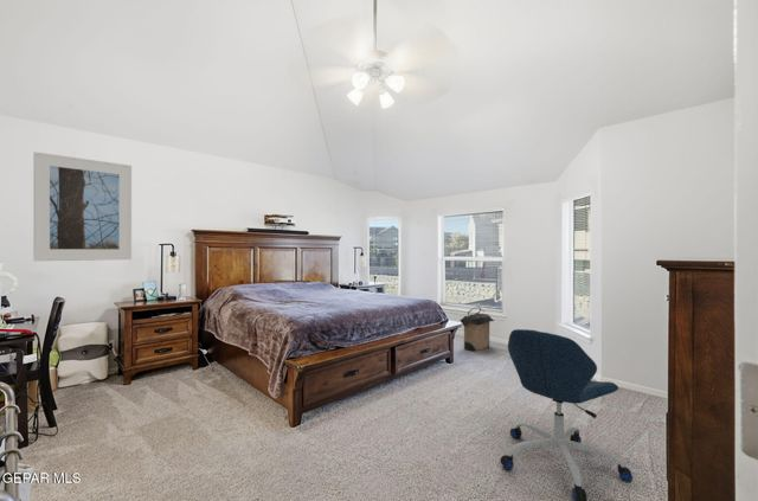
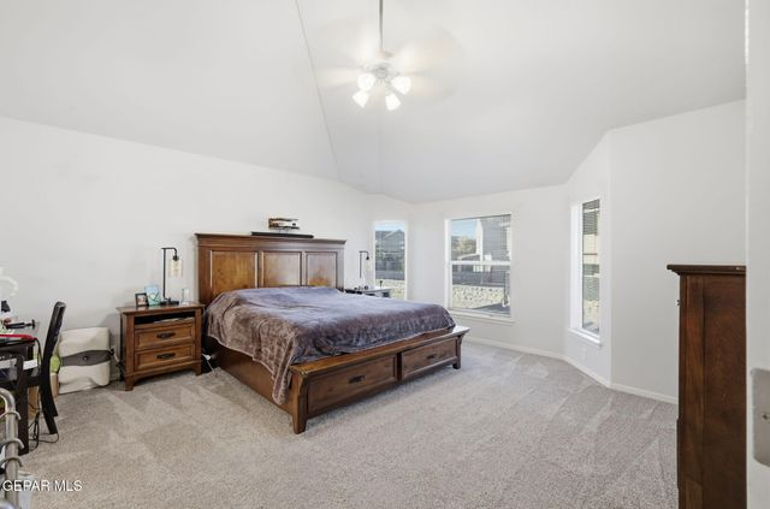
- office chair [499,328,634,501]
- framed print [32,150,133,262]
- laundry hamper [458,306,495,352]
